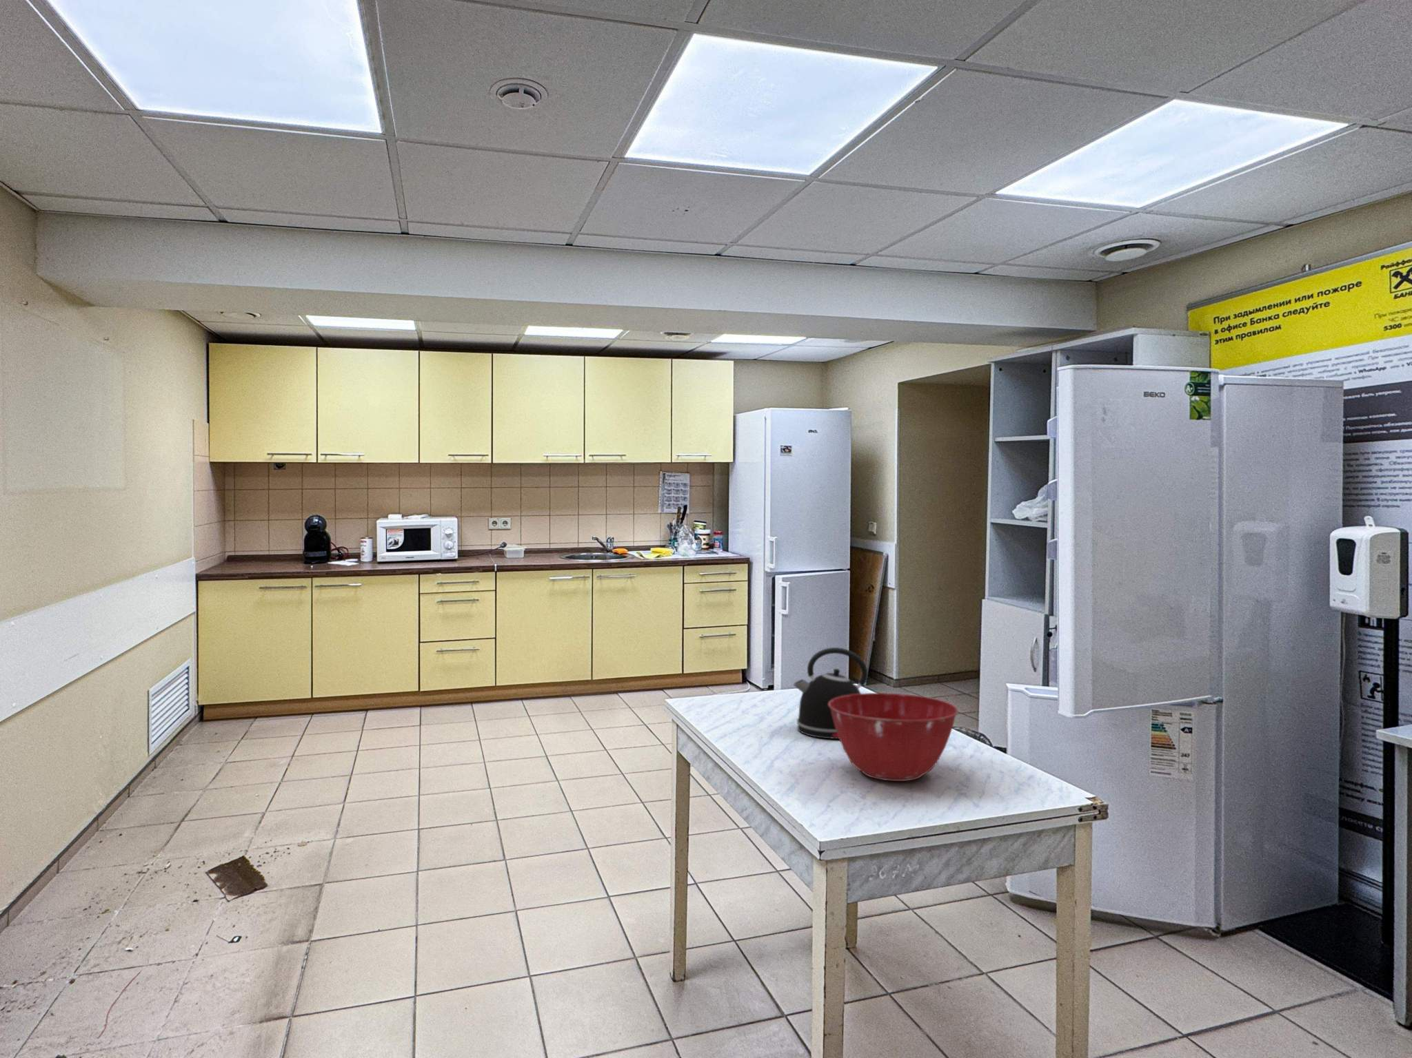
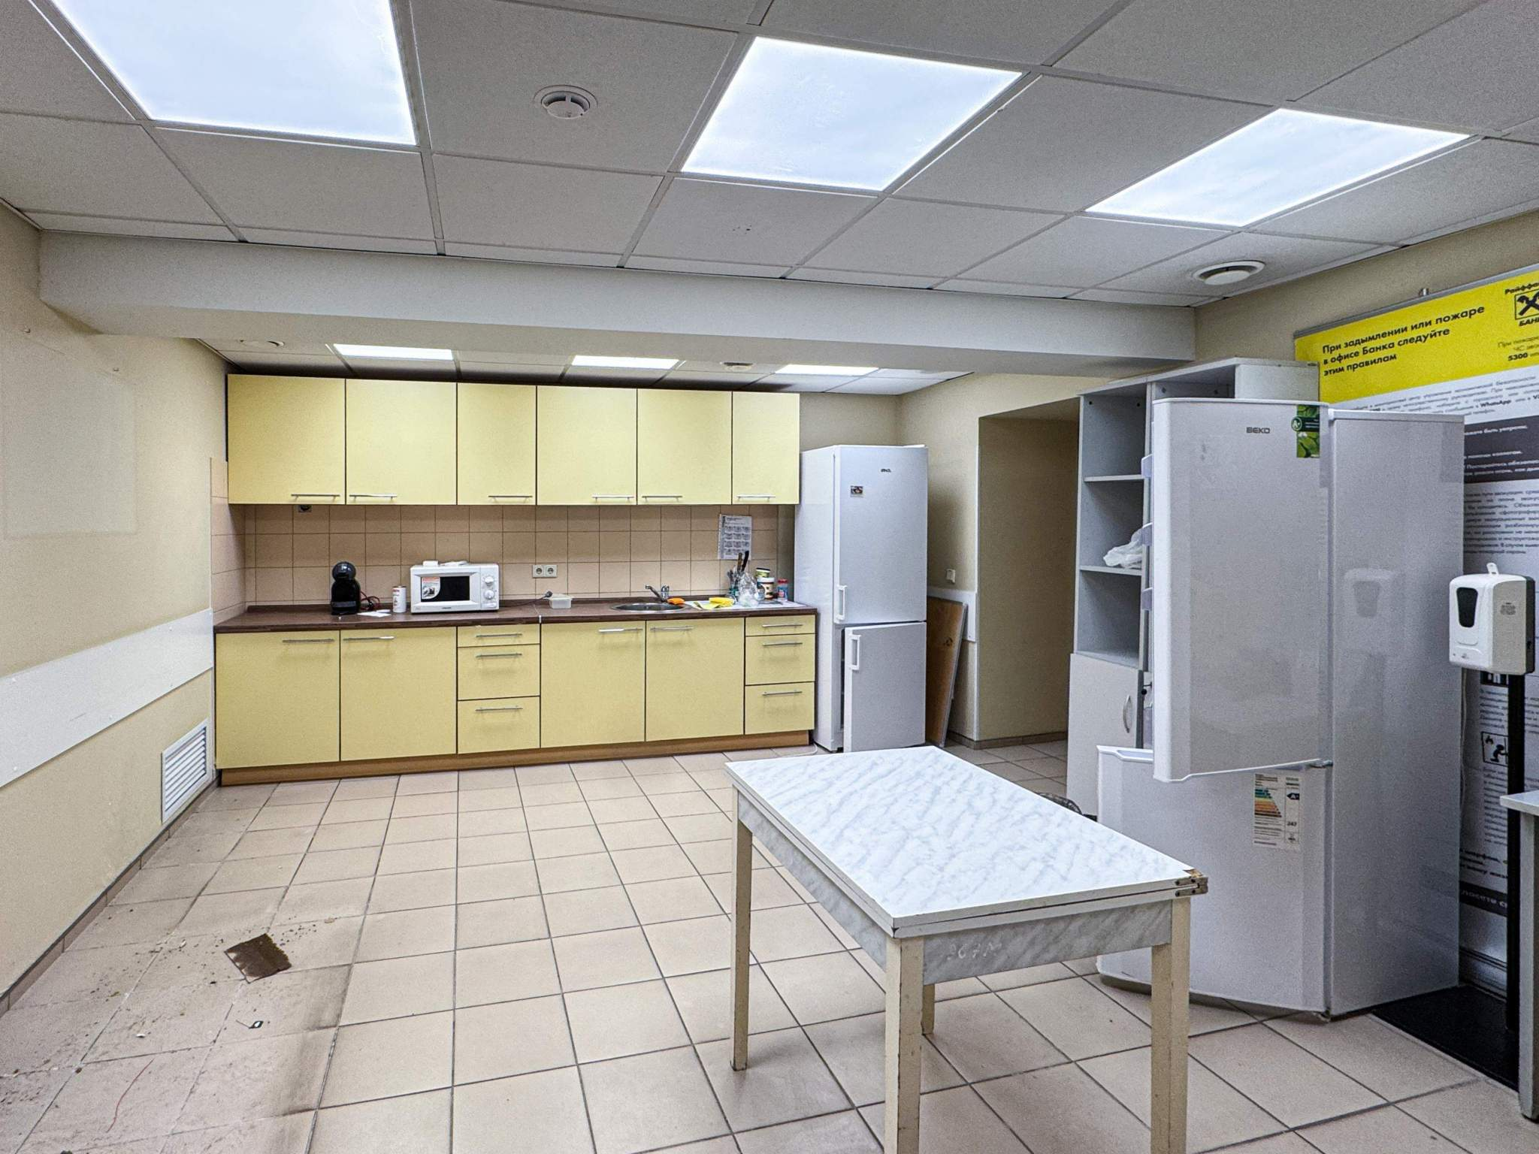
- mixing bowl [828,692,959,781]
- kettle [793,647,868,740]
